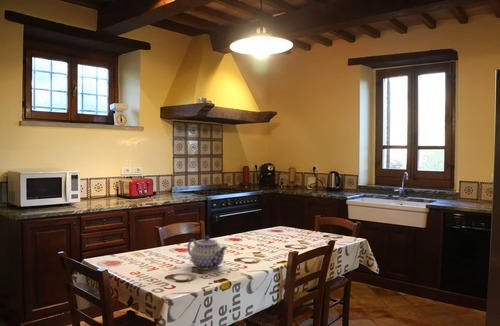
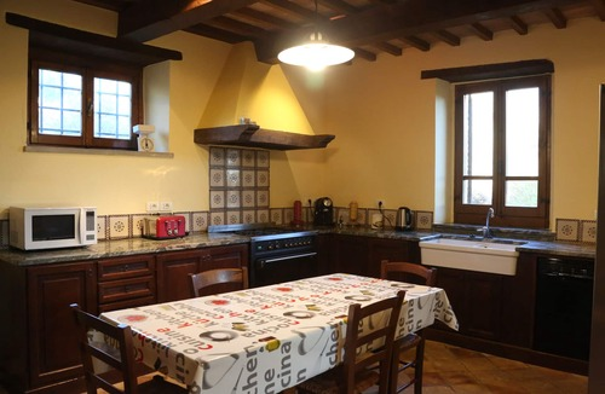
- teapot [186,235,228,271]
